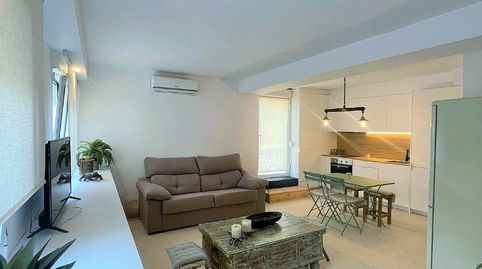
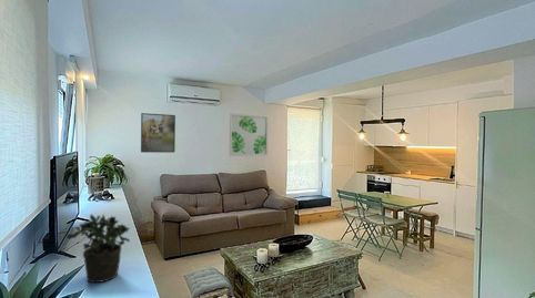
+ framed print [140,112,176,154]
+ potted plant [65,213,131,284]
+ wall art [229,113,270,157]
